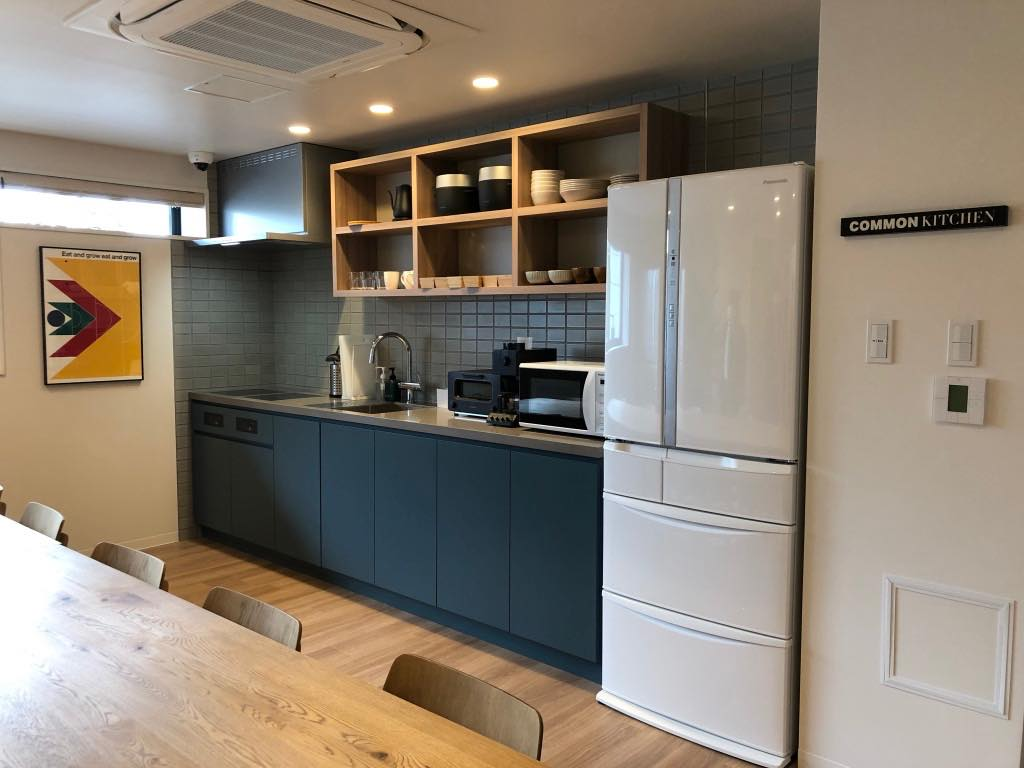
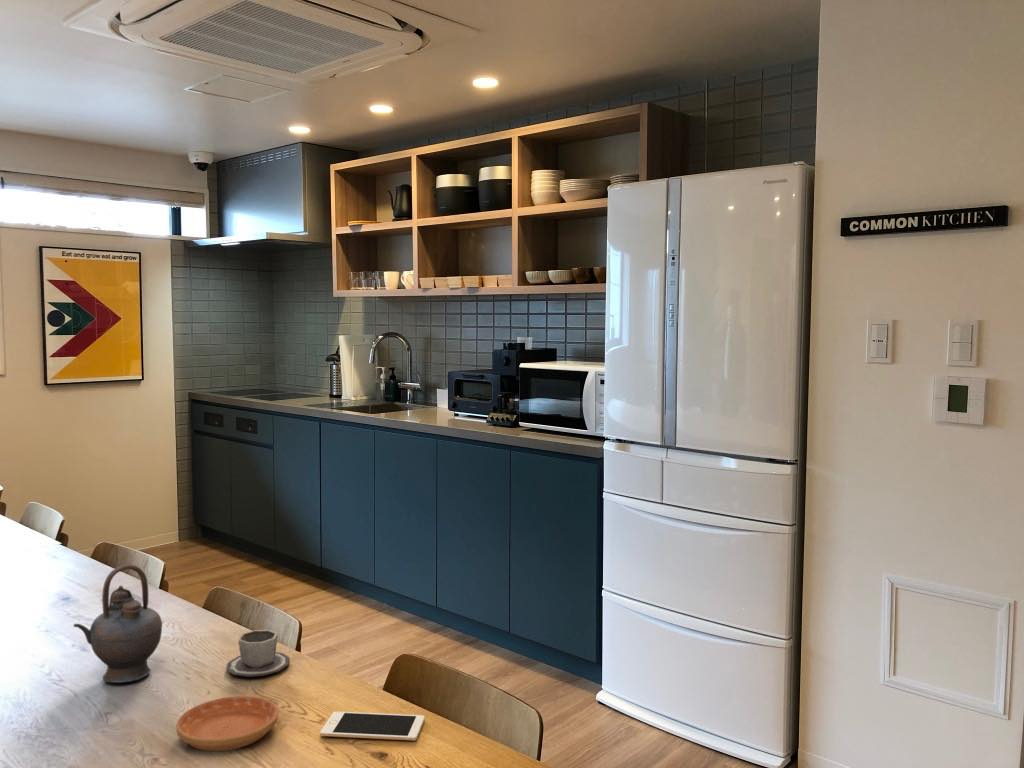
+ cell phone [319,711,426,742]
+ cup [225,629,291,678]
+ saucer [175,695,279,752]
+ teapot [72,563,163,684]
